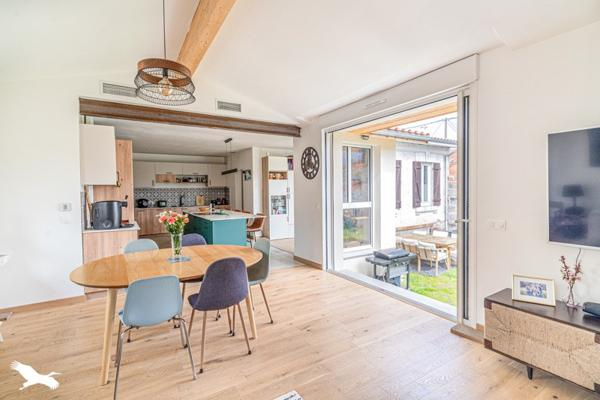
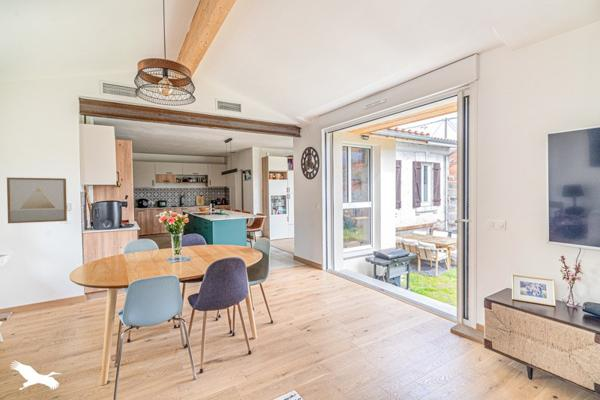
+ wall art [6,177,68,224]
